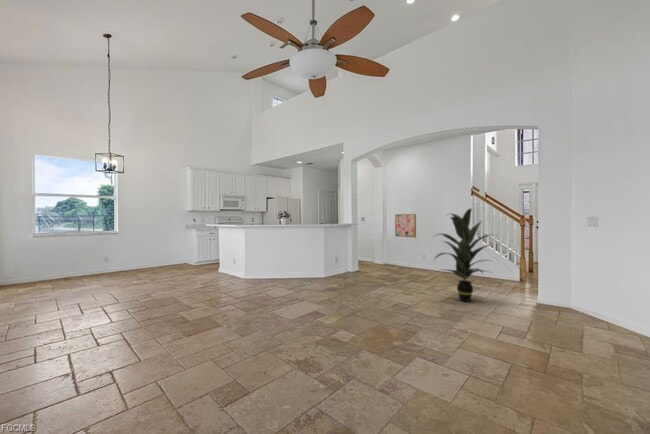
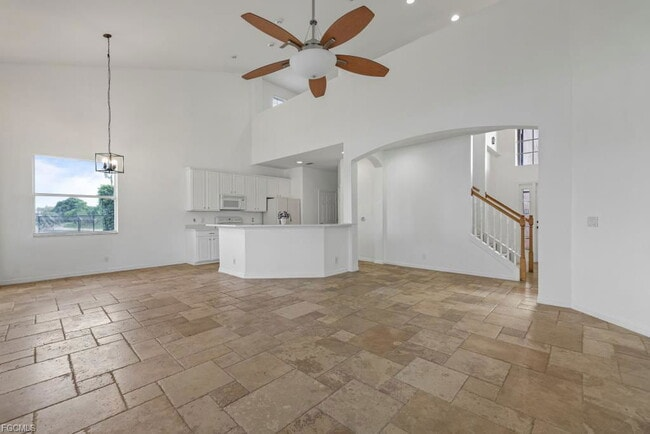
- indoor plant [432,207,499,303]
- wall art [394,213,417,238]
